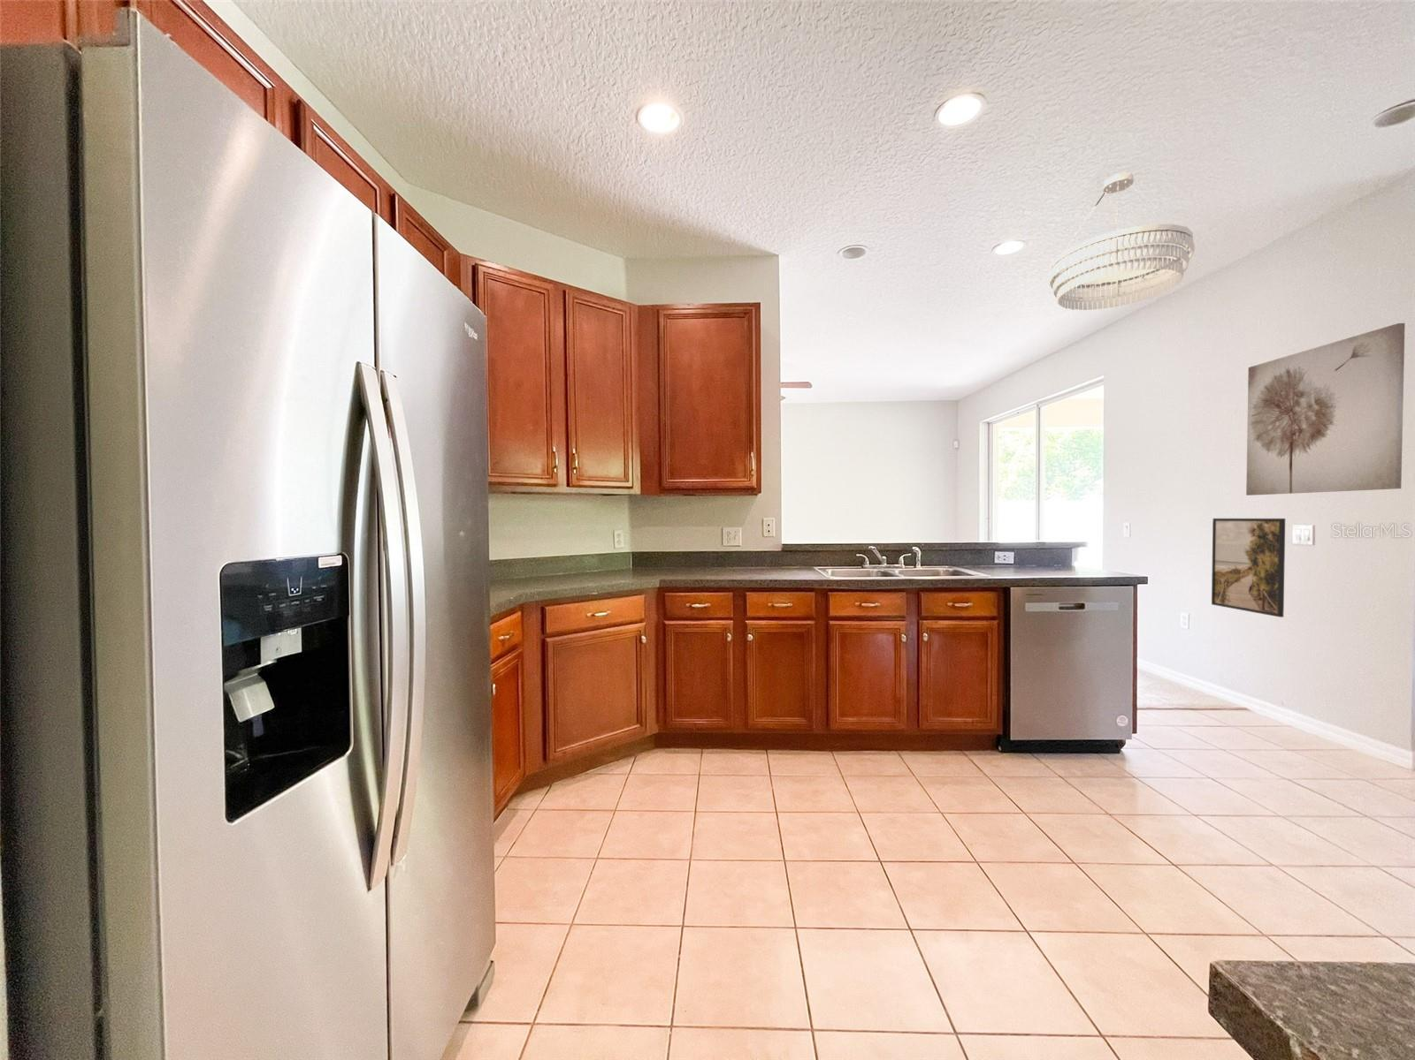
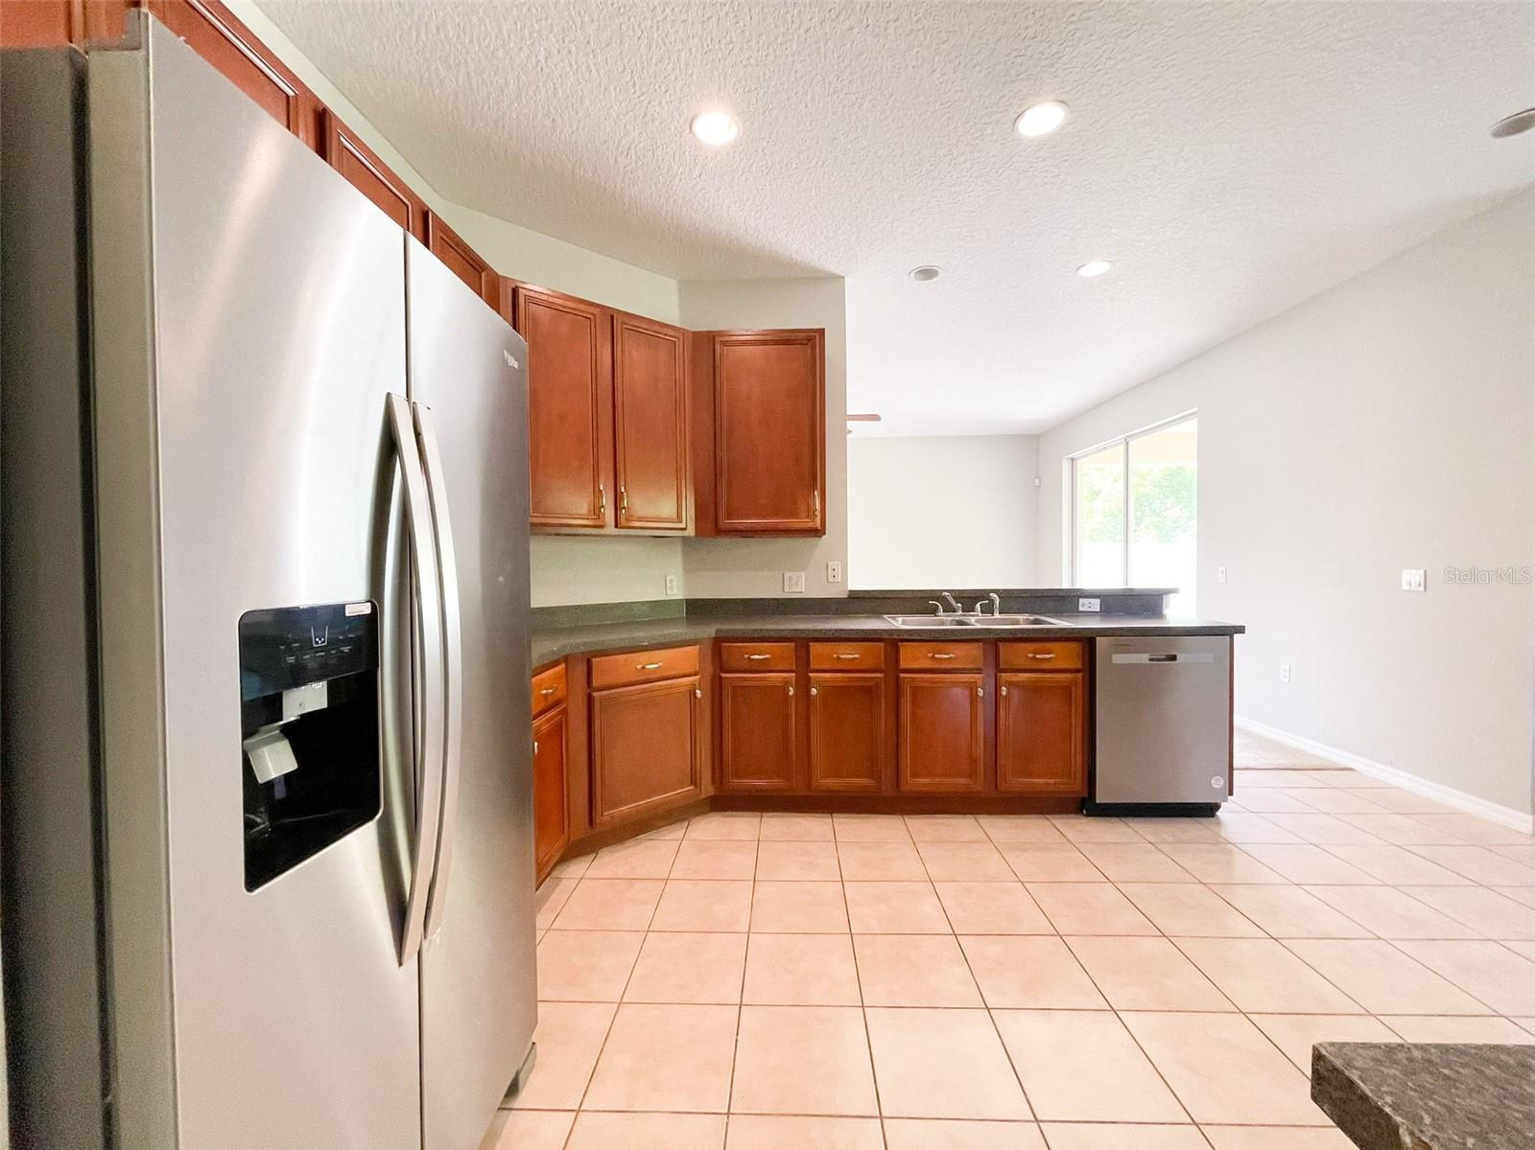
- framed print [1211,518,1286,618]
- chandelier [1048,171,1196,311]
- wall art [1246,323,1406,497]
